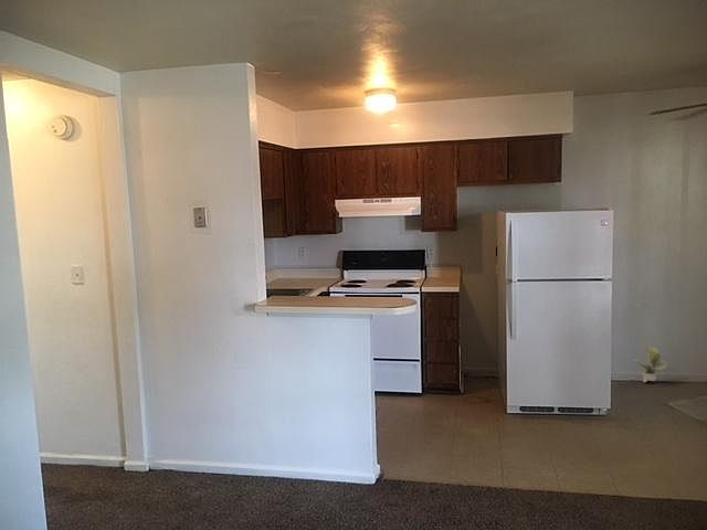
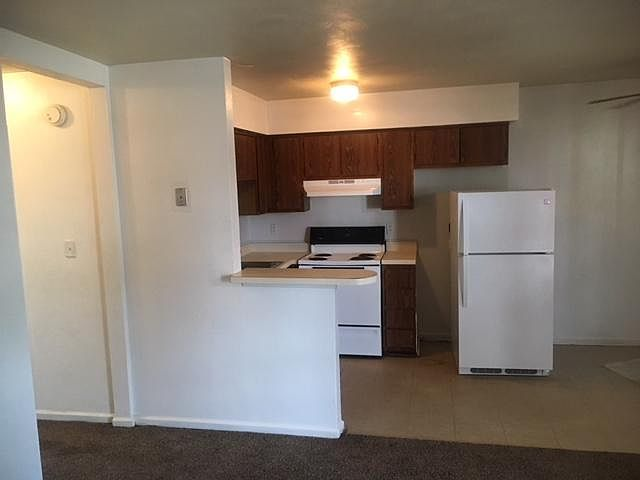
- potted plant [633,344,668,383]
